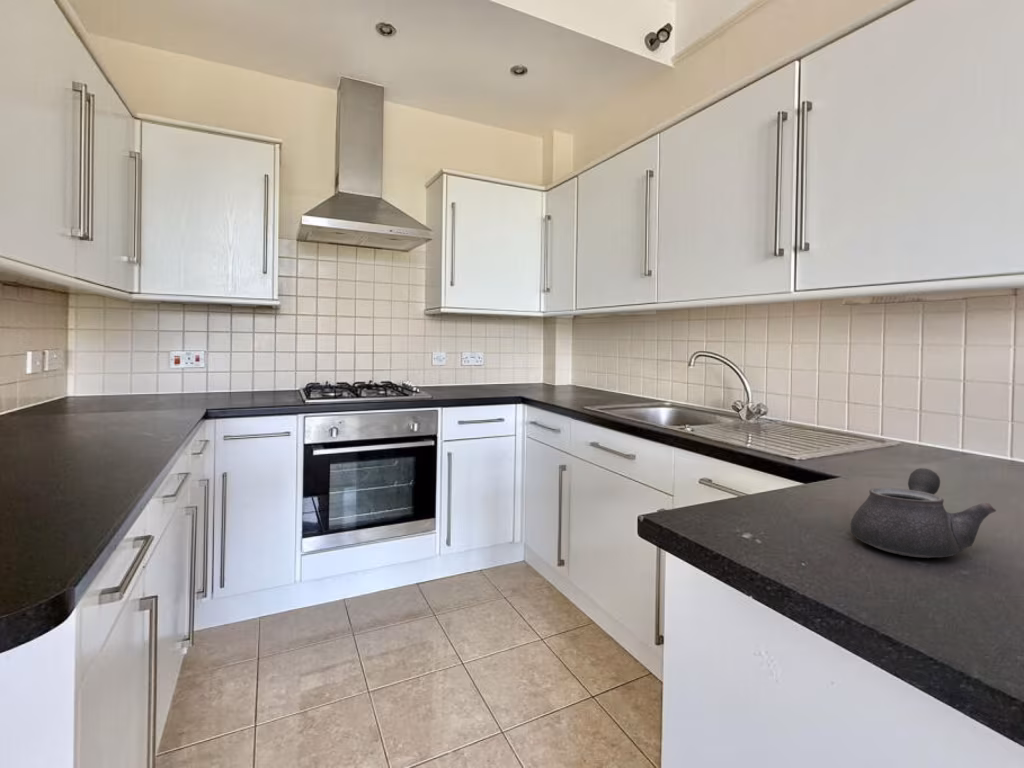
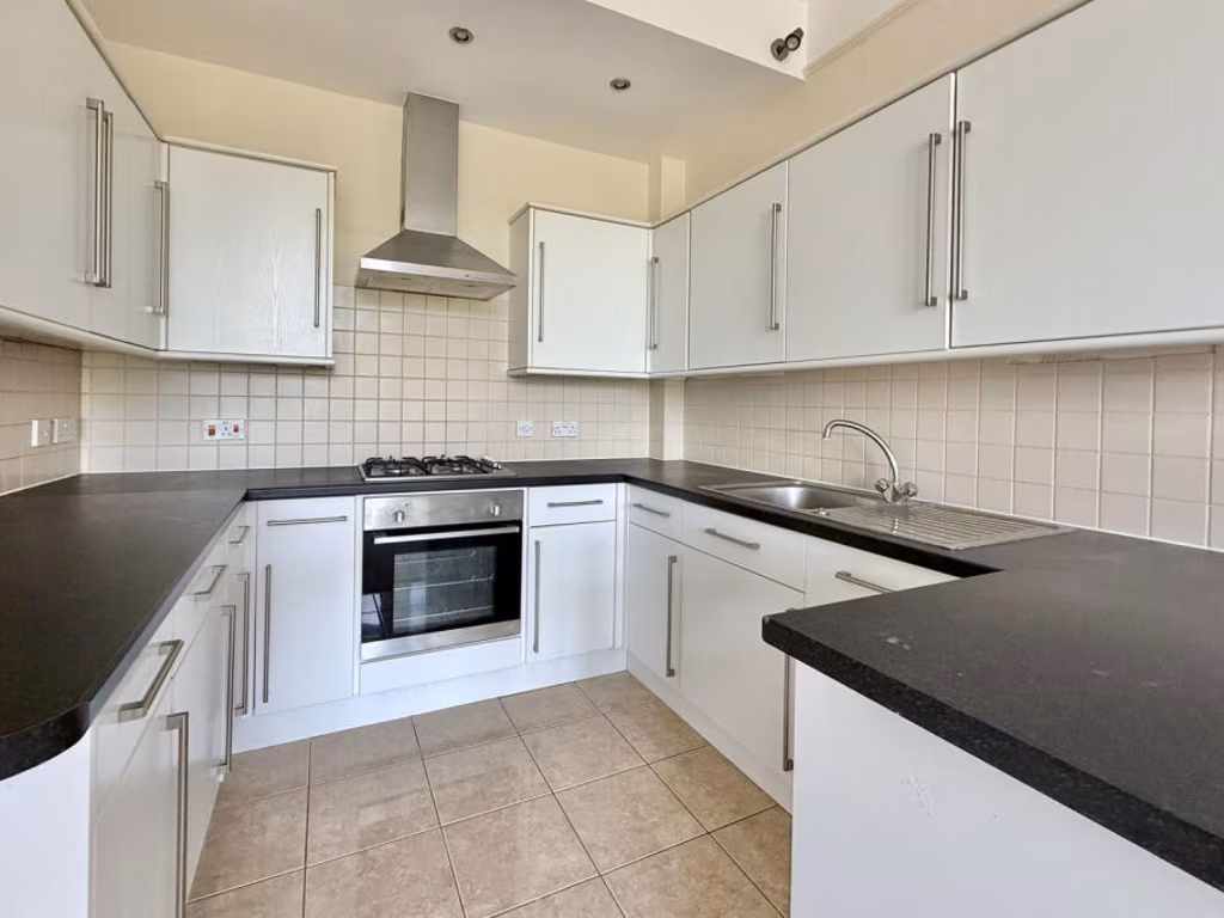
- teapot [850,467,997,559]
